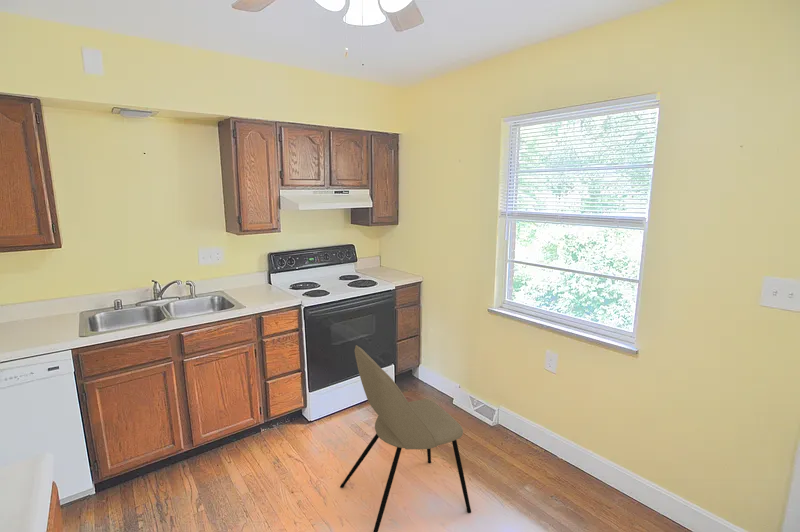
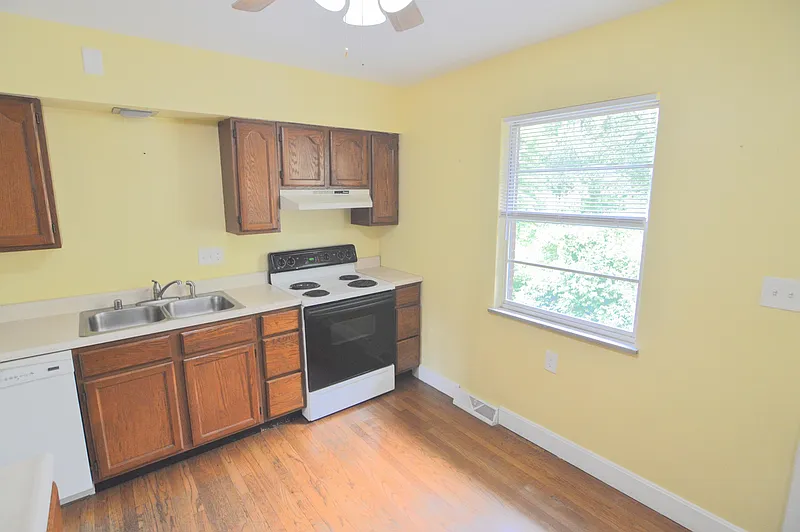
- dining chair [339,344,472,532]
